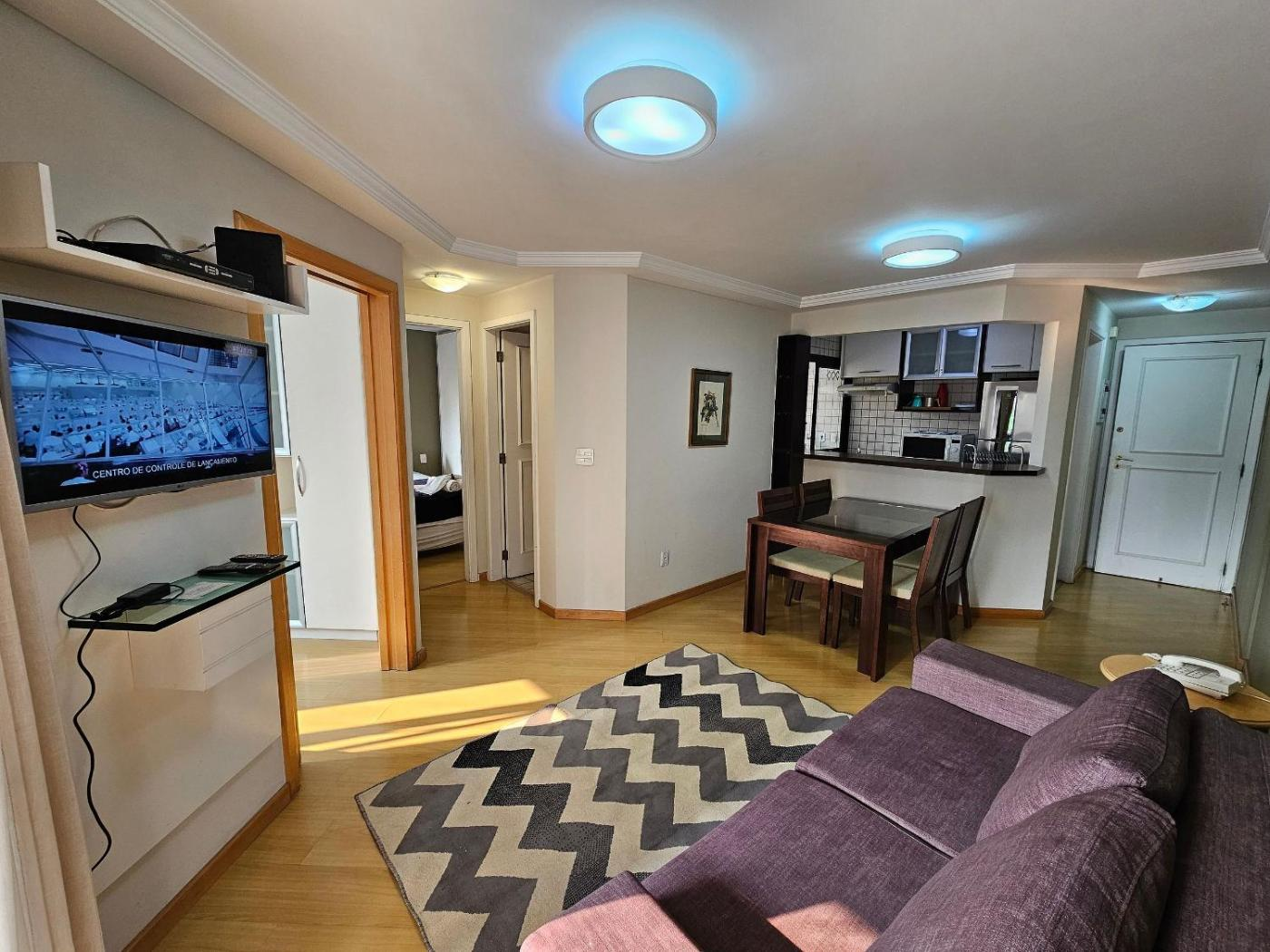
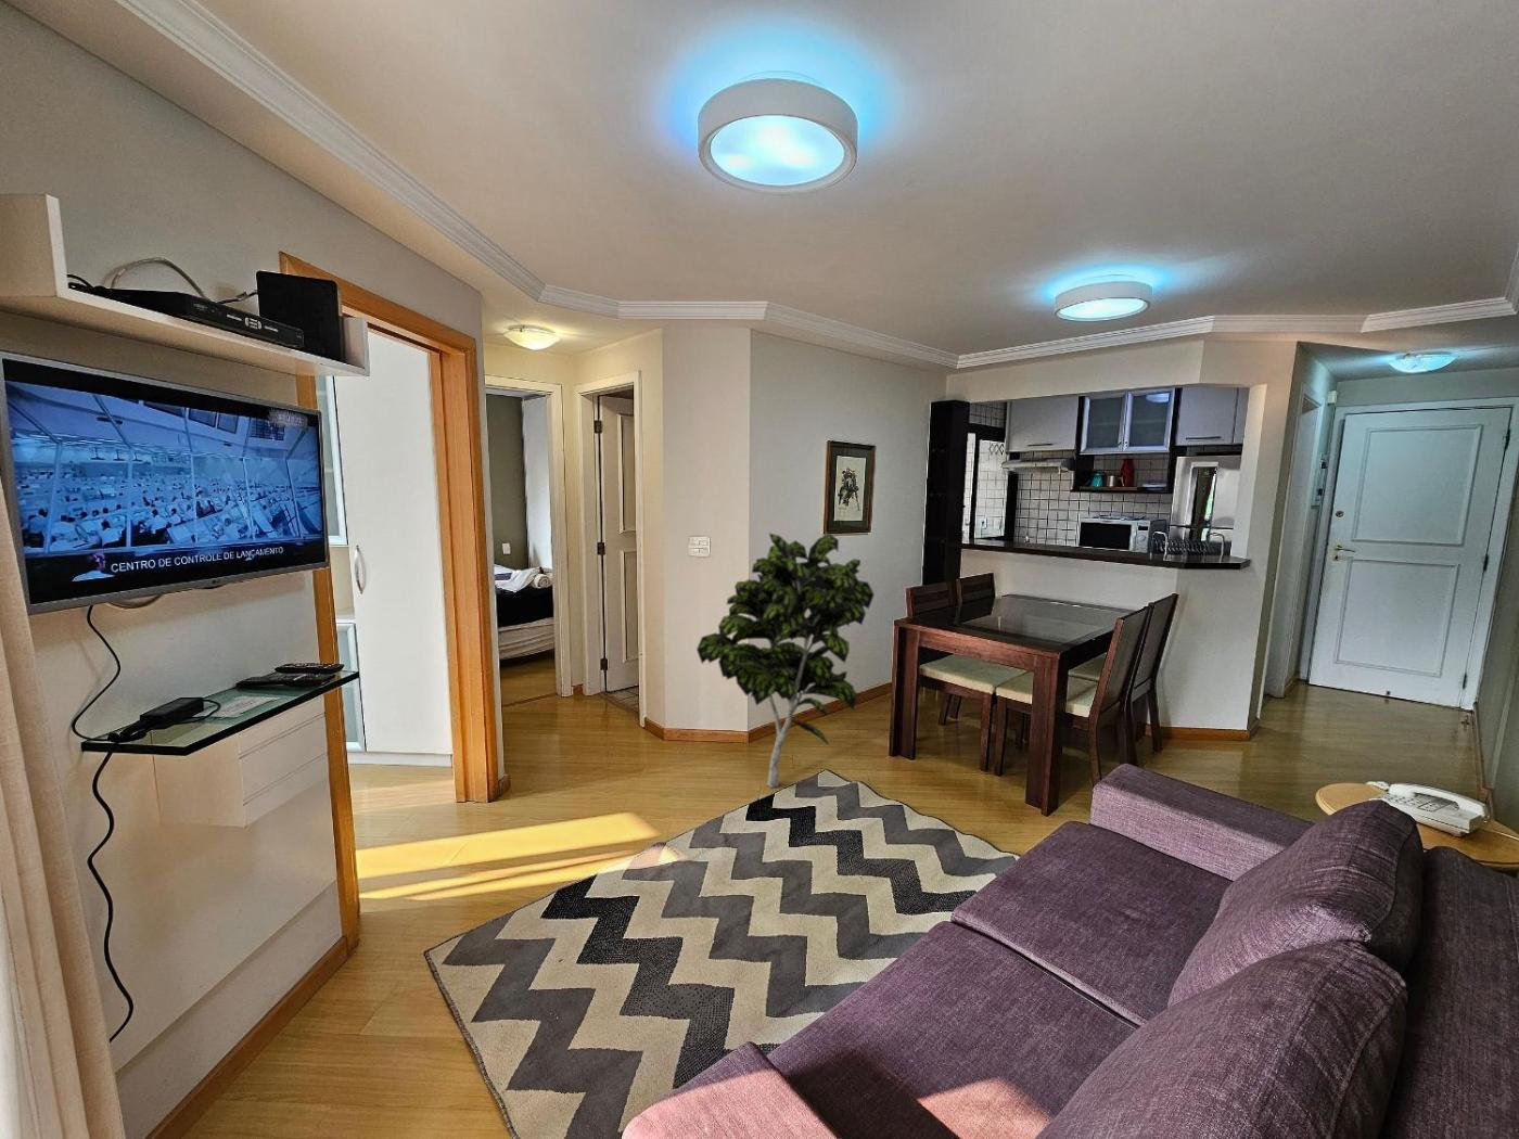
+ indoor plant [695,532,876,788]
